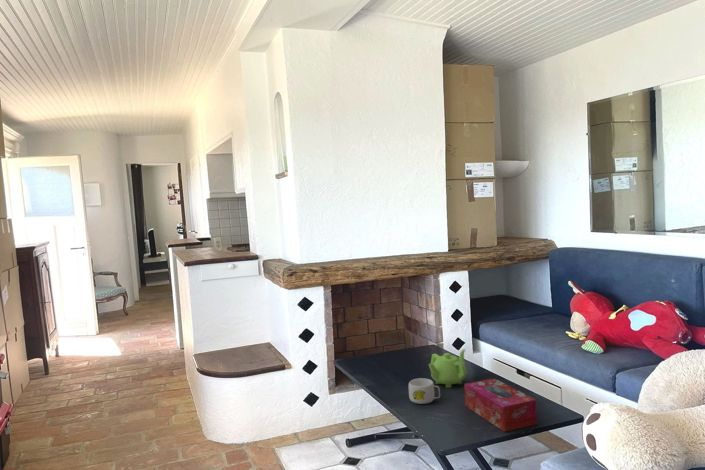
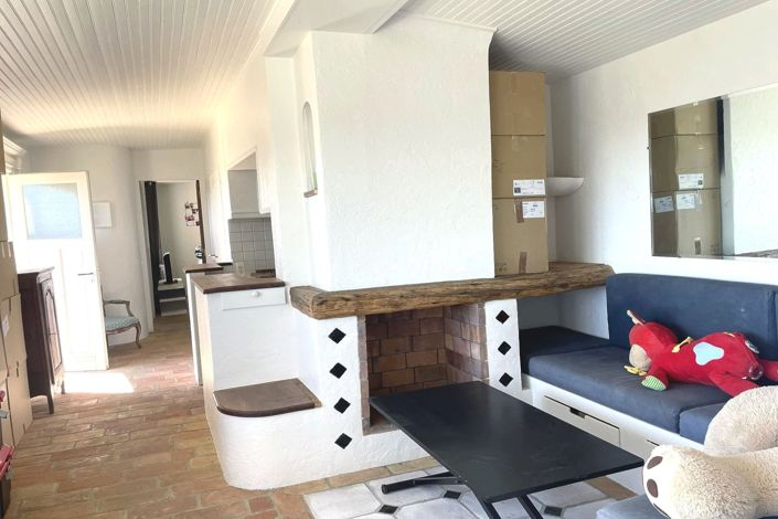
- teapot [428,348,468,389]
- tissue box [463,377,538,433]
- mug [408,377,441,405]
